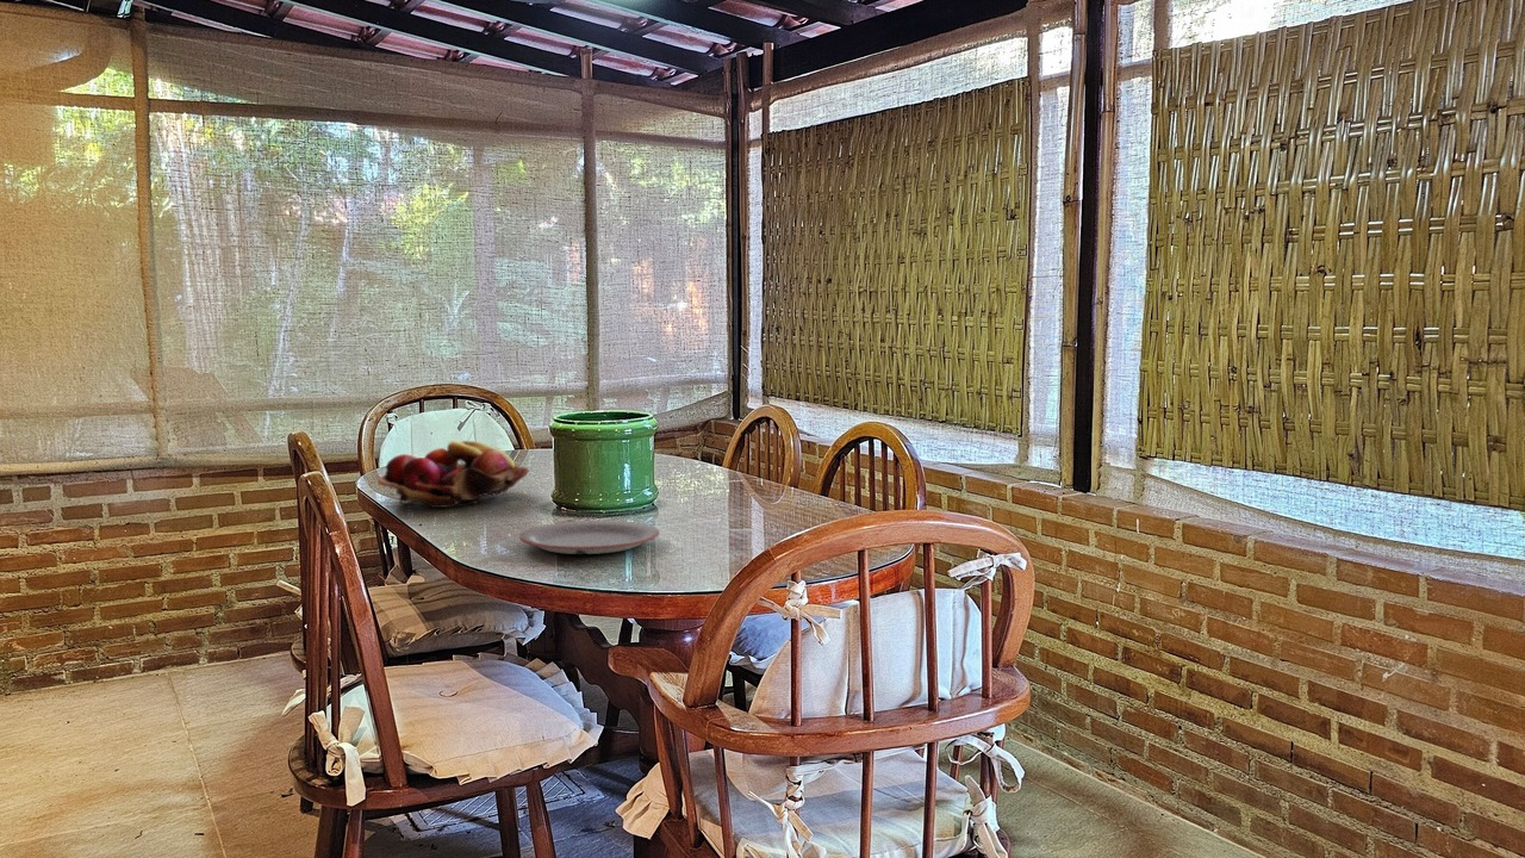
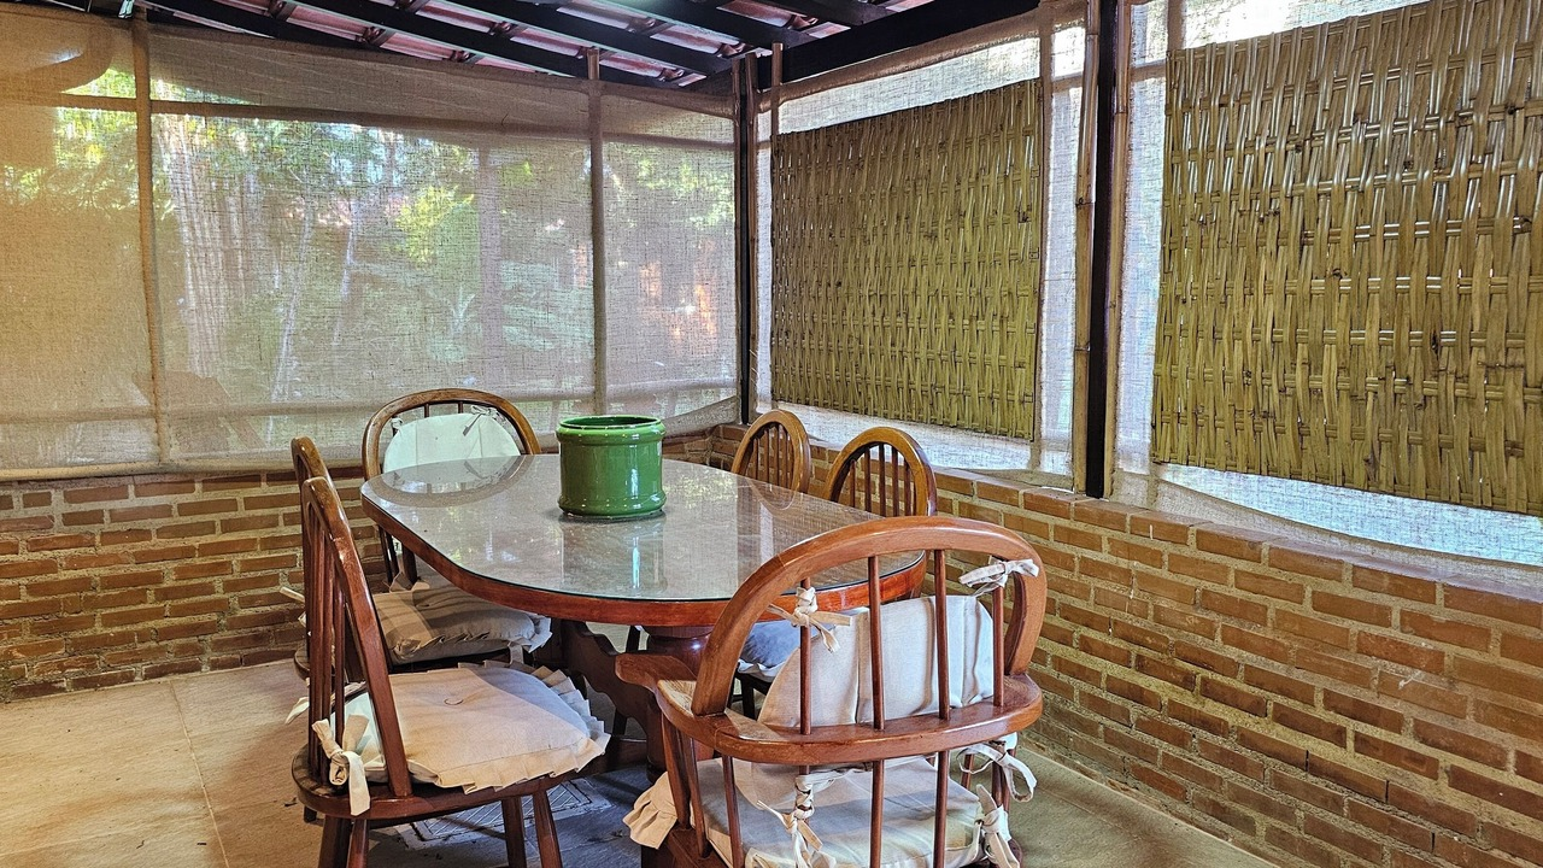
- fruit basket [378,440,530,509]
- plate [518,520,661,555]
